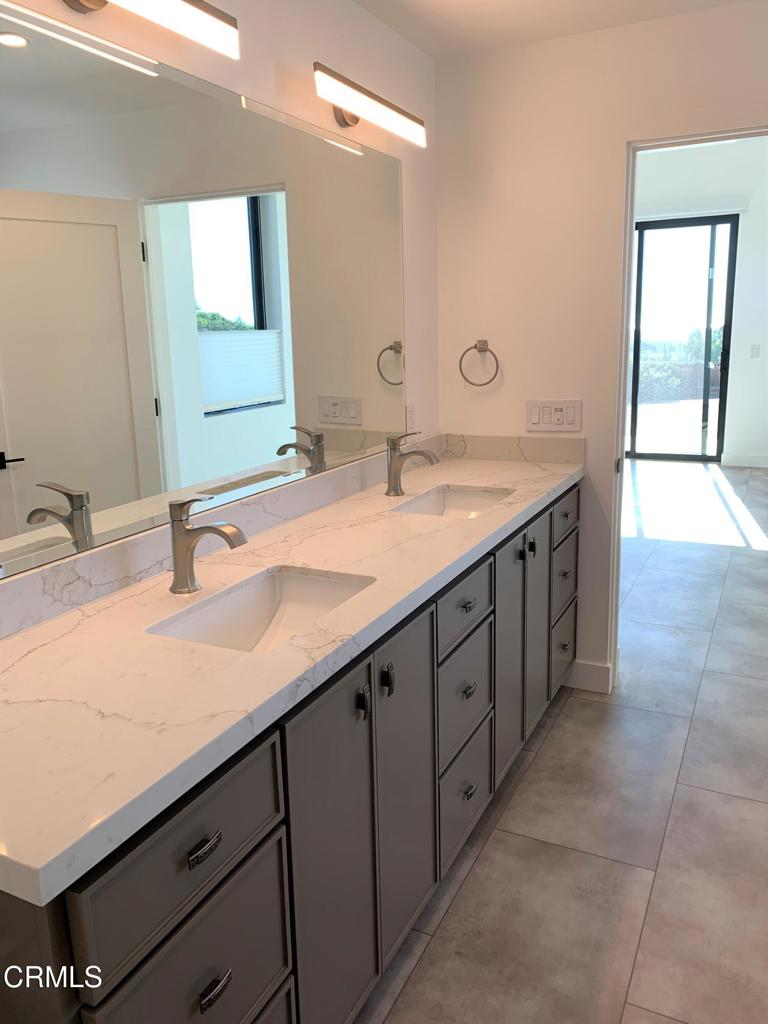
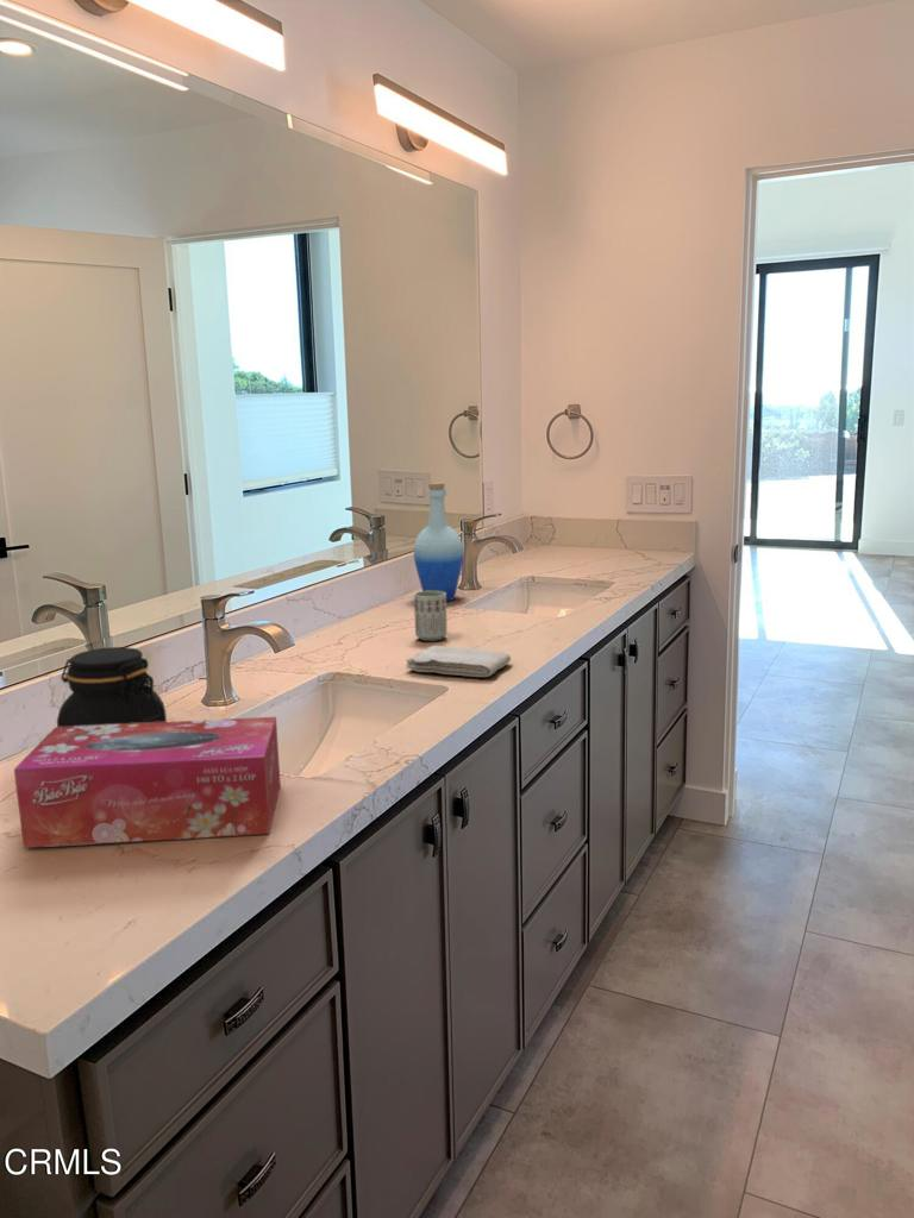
+ bottle [413,482,464,602]
+ jar [56,646,168,727]
+ cup [413,590,449,642]
+ tissue box [13,716,282,849]
+ washcloth [405,645,512,678]
